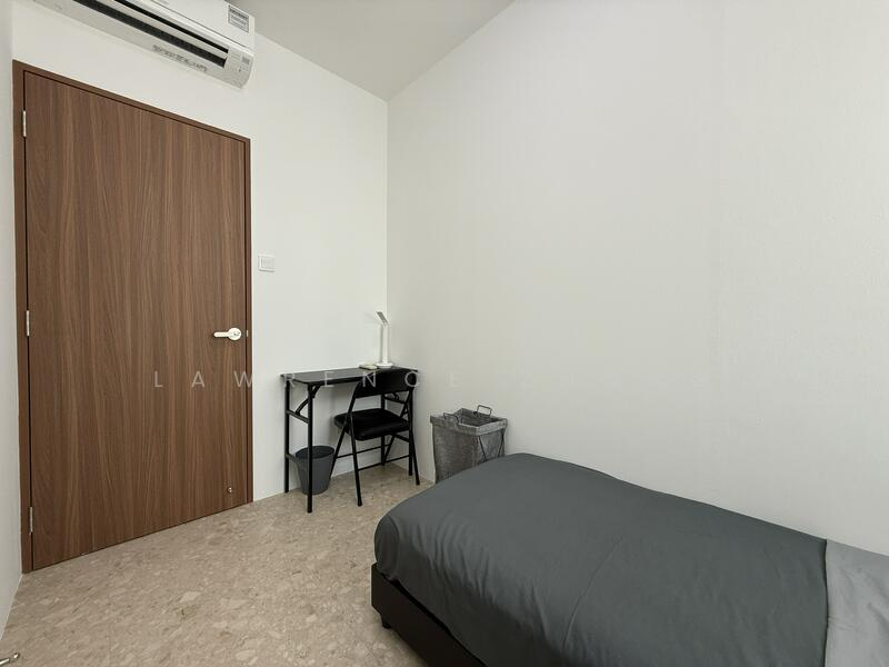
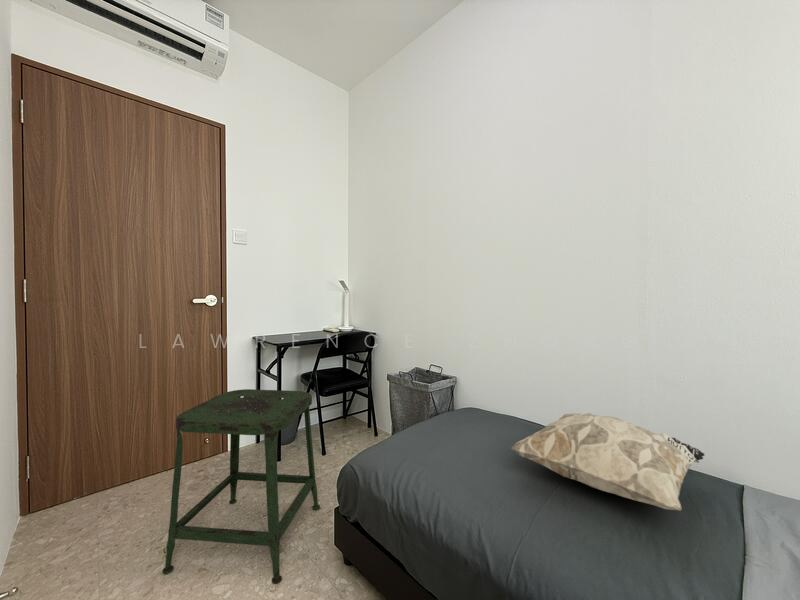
+ stool [162,388,321,585]
+ decorative pillow [510,412,706,512]
